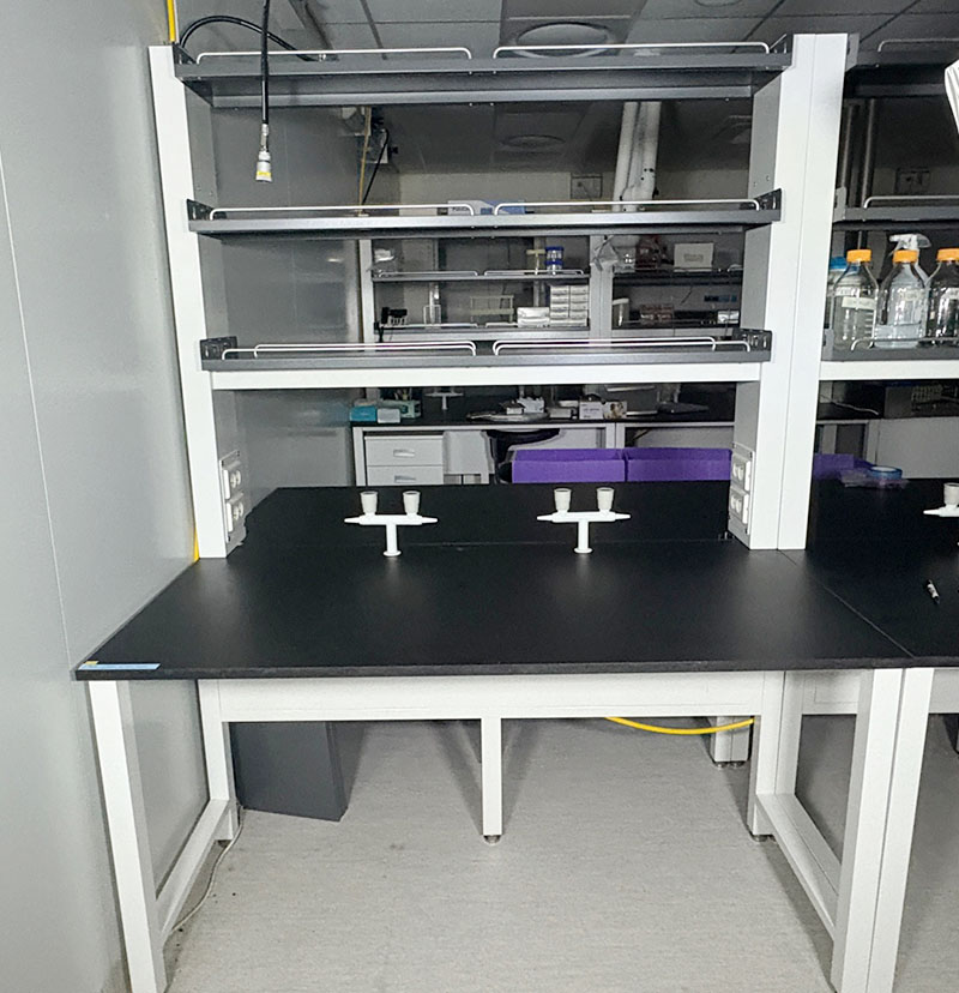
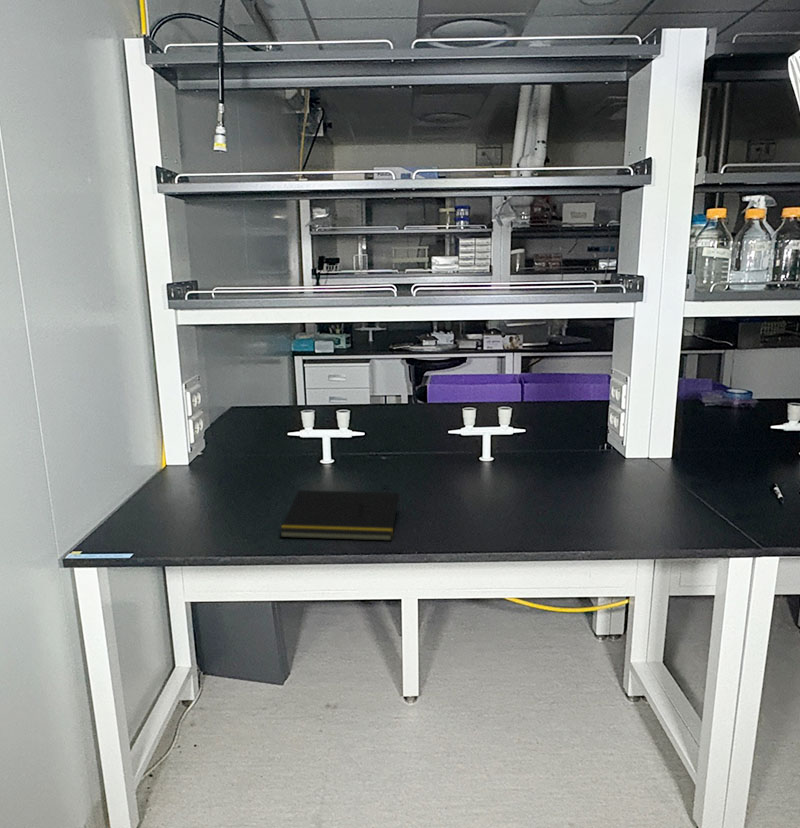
+ notepad [279,489,400,542]
